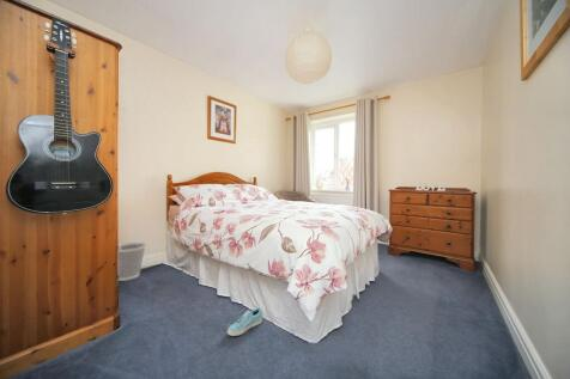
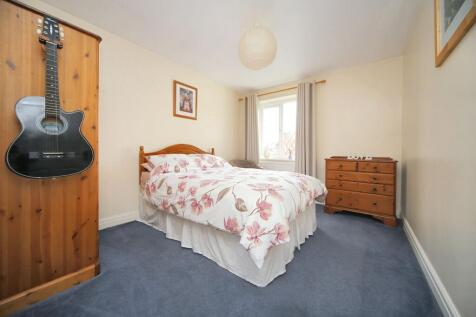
- sneaker [226,306,263,337]
- wastebasket [117,242,147,282]
